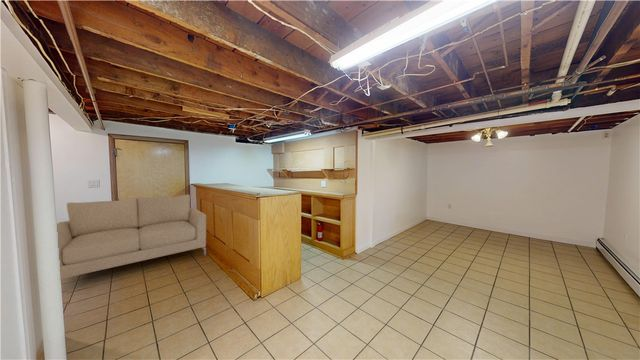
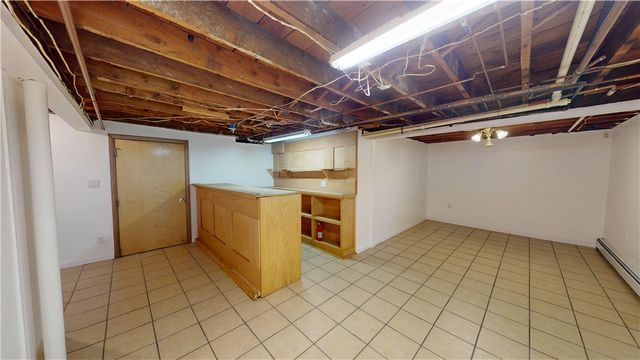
- sofa [56,193,207,280]
